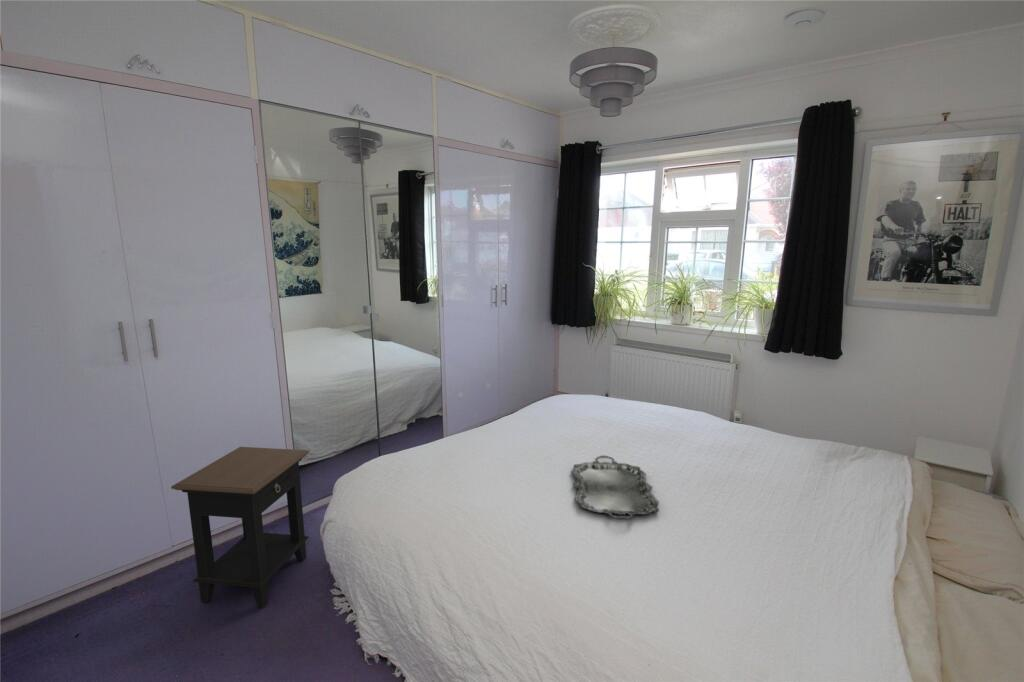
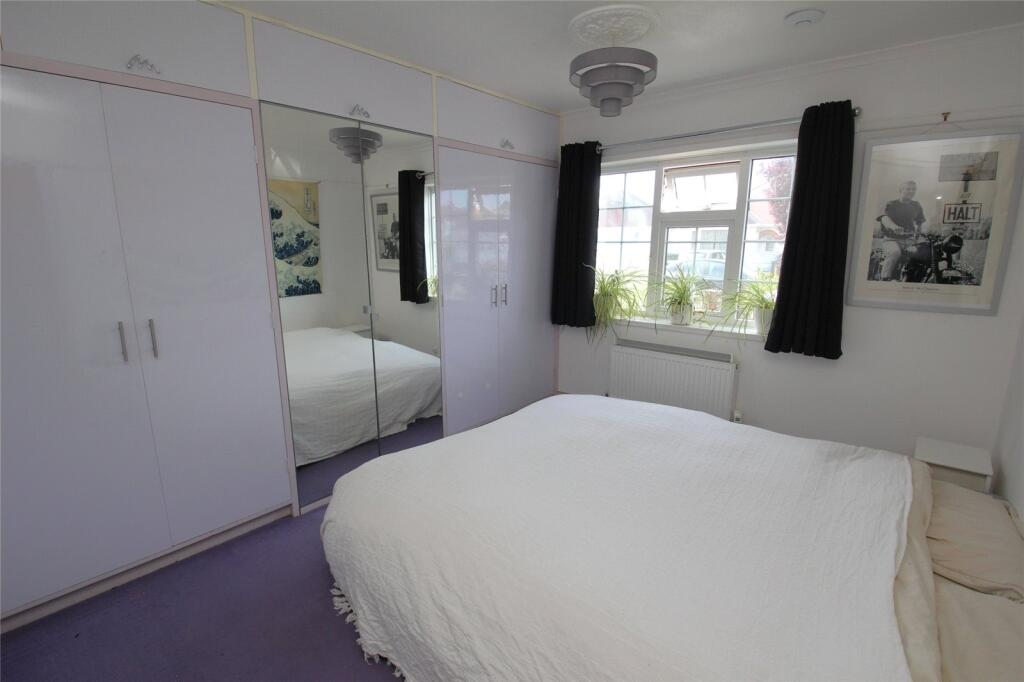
- serving tray [571,454,660,520]
- side table [170,446,310,609]
